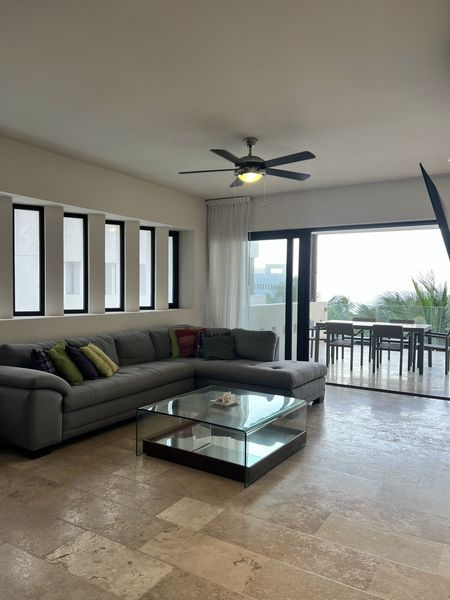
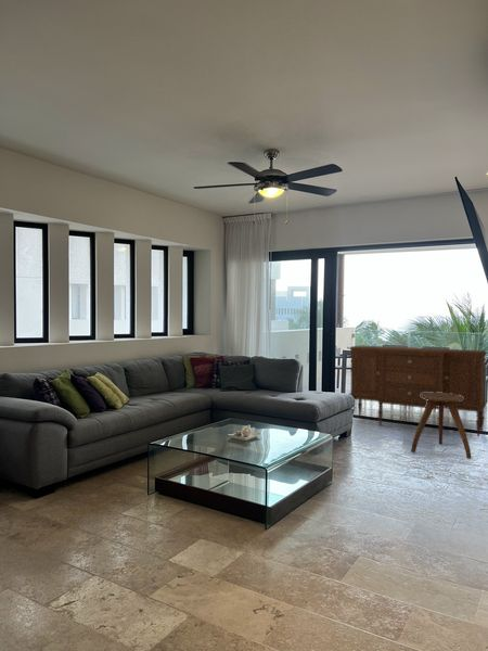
+ sideboard [348,345,488,437]
+ stool [410,393,473,460]
